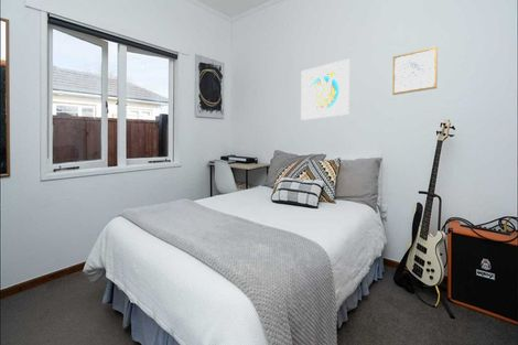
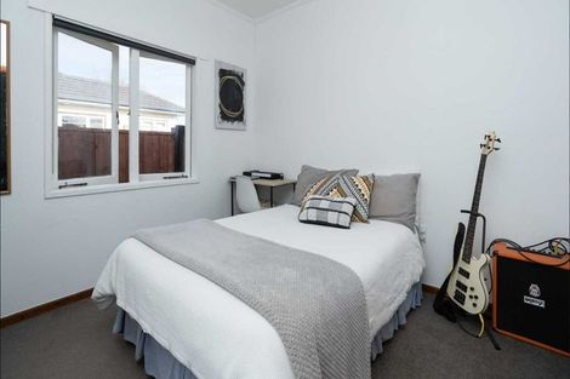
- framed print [300,58,350,121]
- wall art [391,45,439,96]
